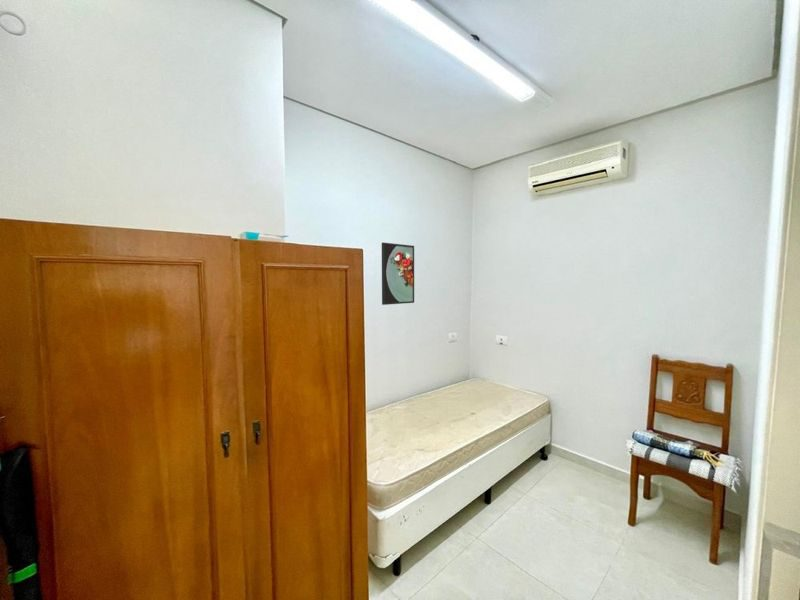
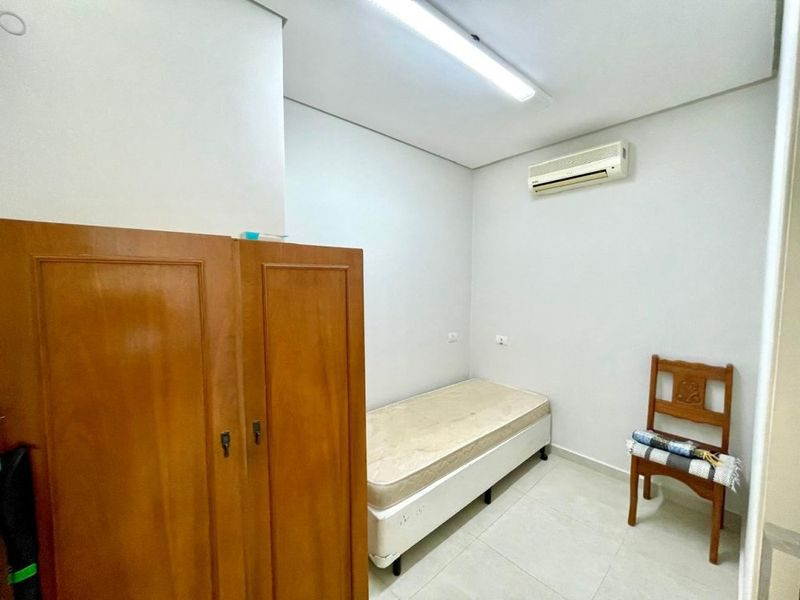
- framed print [381,242,415,306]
